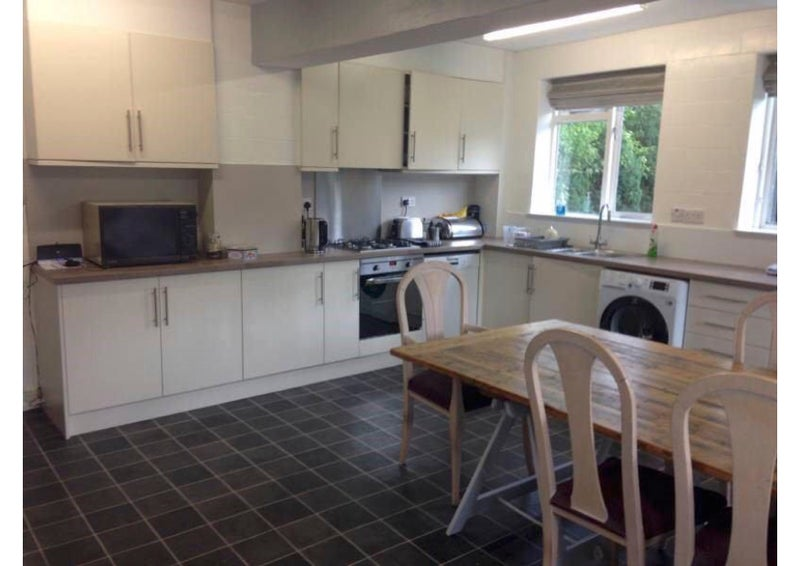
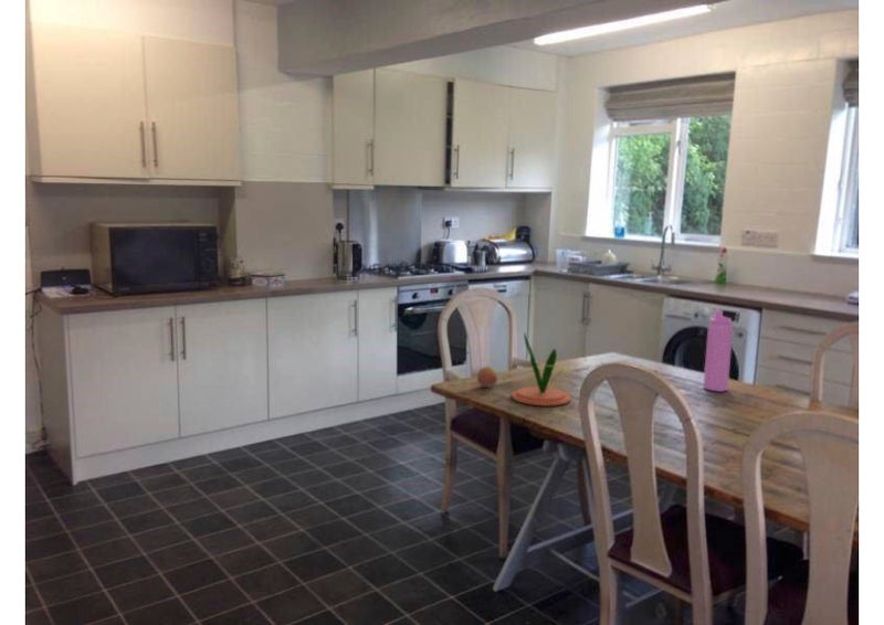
+ water bottle [703,309,734,392]
+ fruit [476,367,498,389]
+ plant [511,331,572,406]
